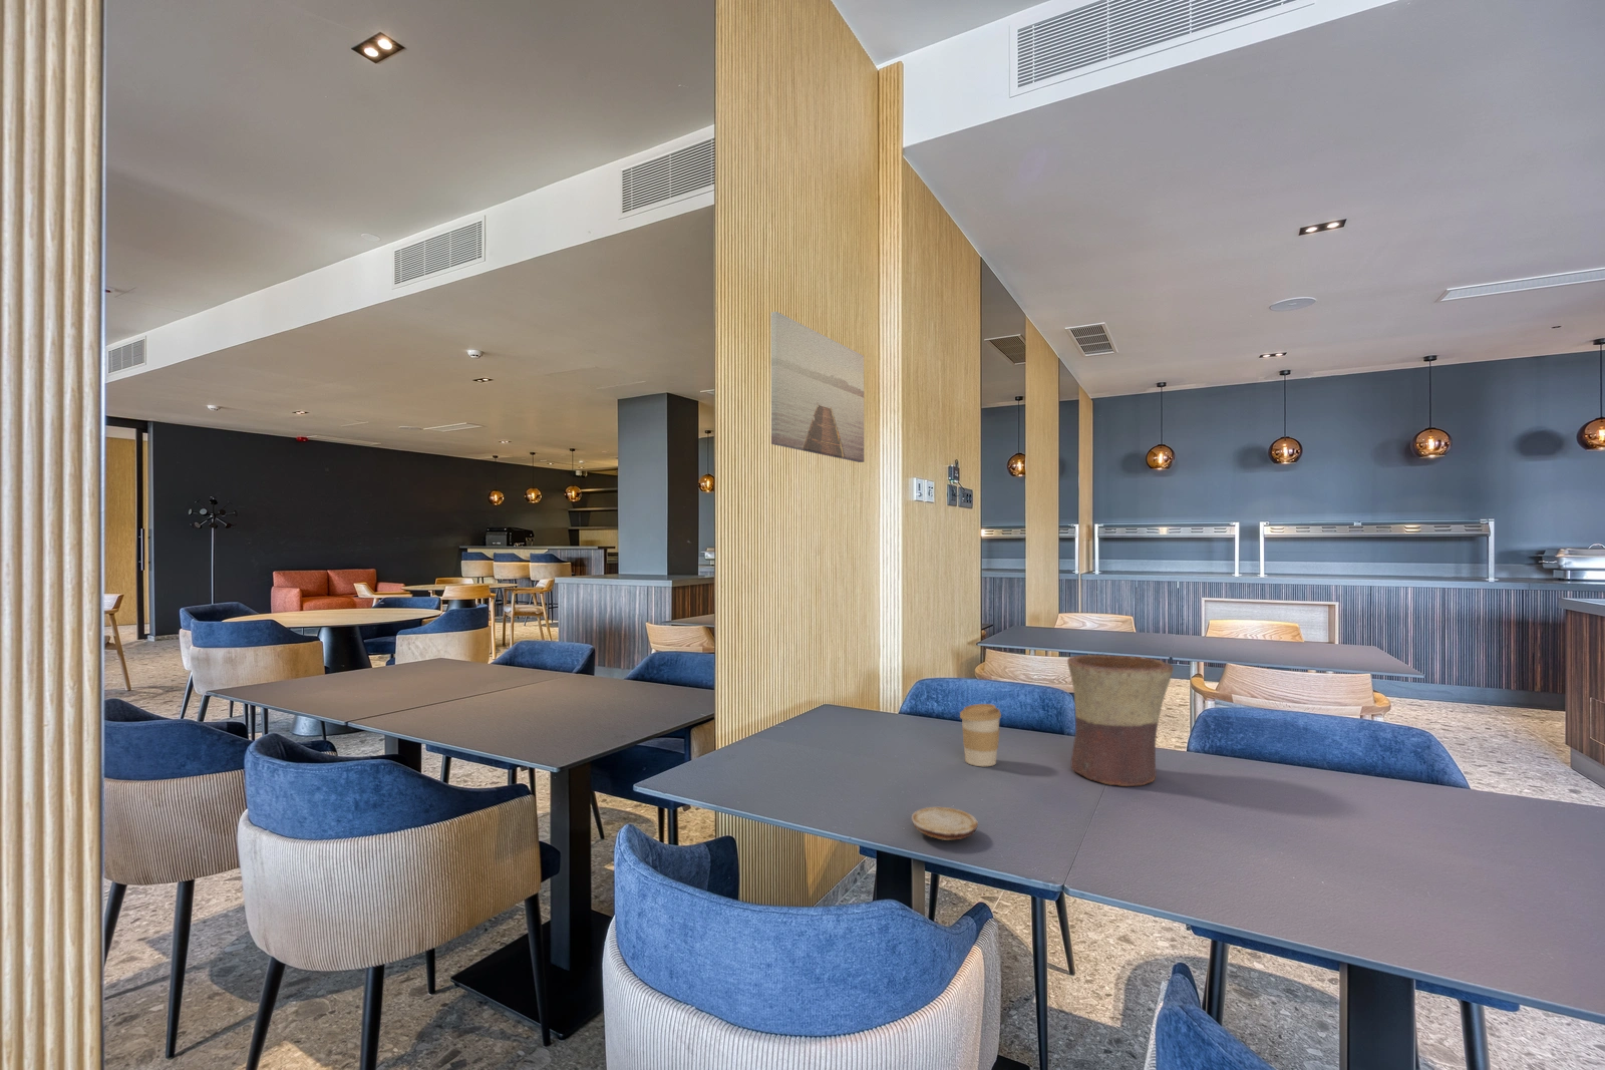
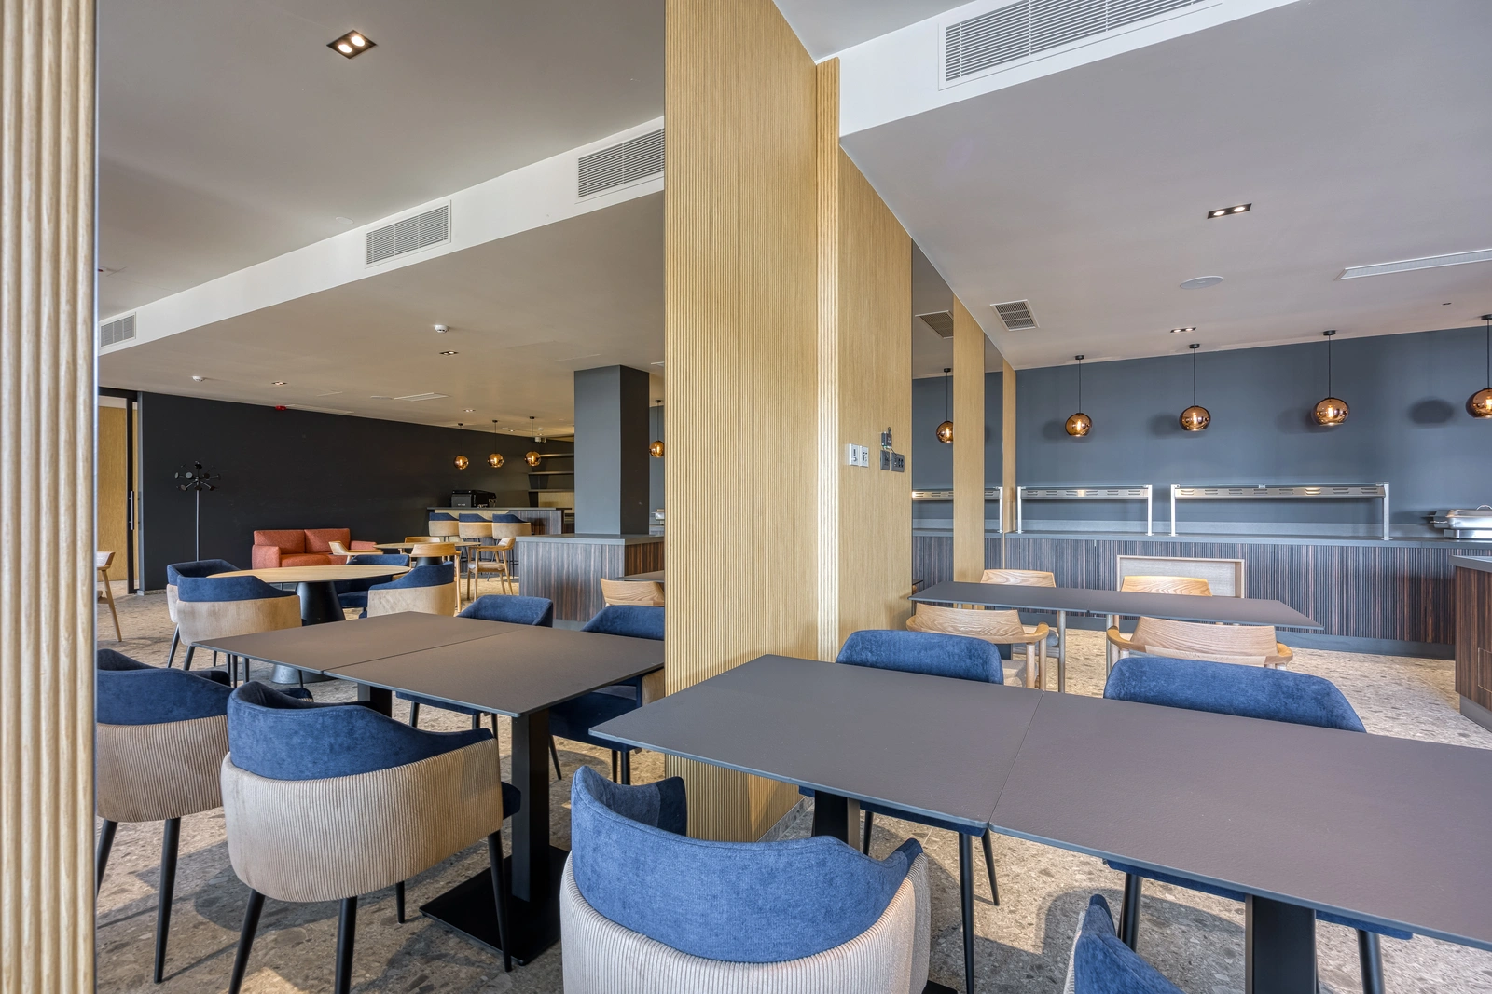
- wall art [770,310,865,463]
- flower pot [1066,654,1175,787]
- coffee cup [959,703,1002,767]
- wood slice [911,806,979,842]
